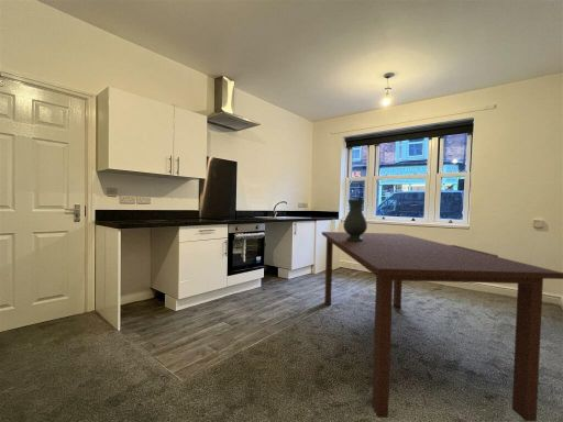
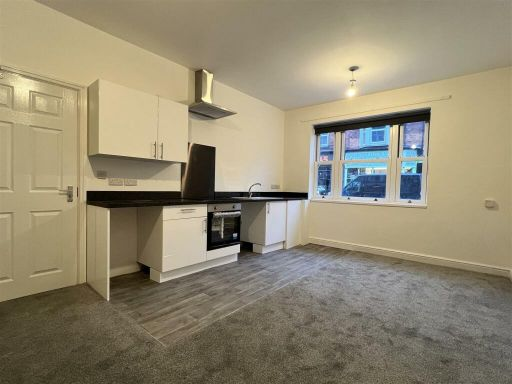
- vase [342,199,368,242]
- dining table [321,231,563,422]
